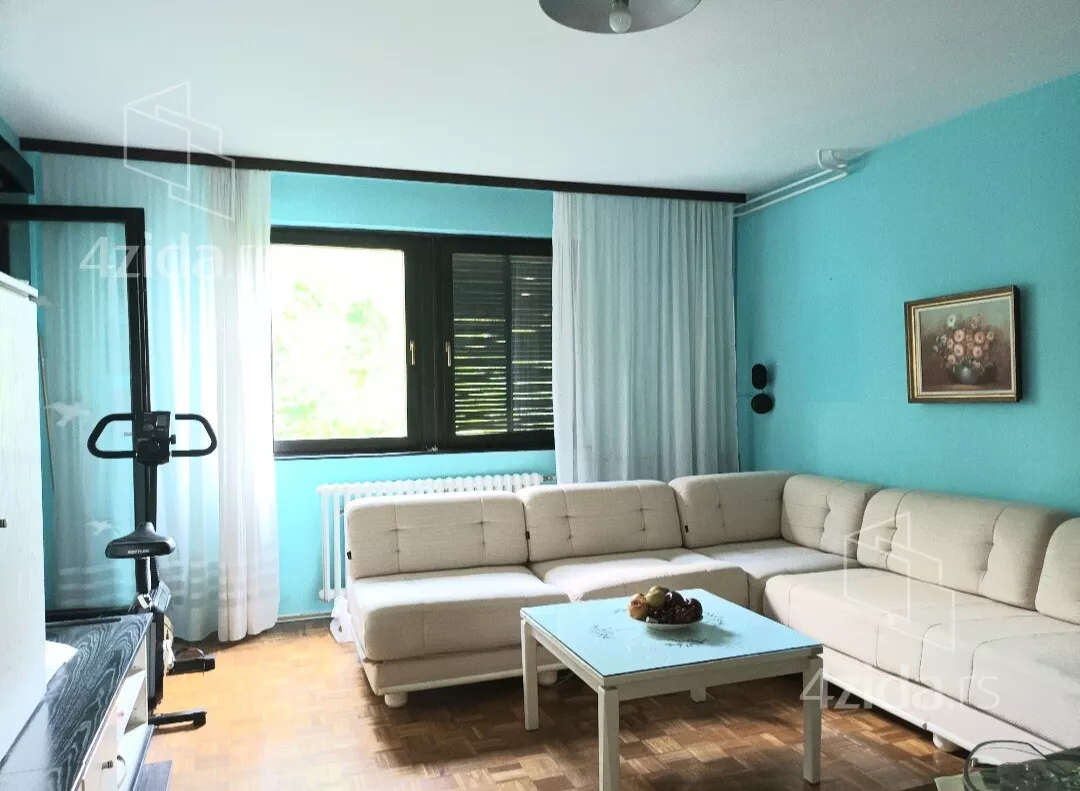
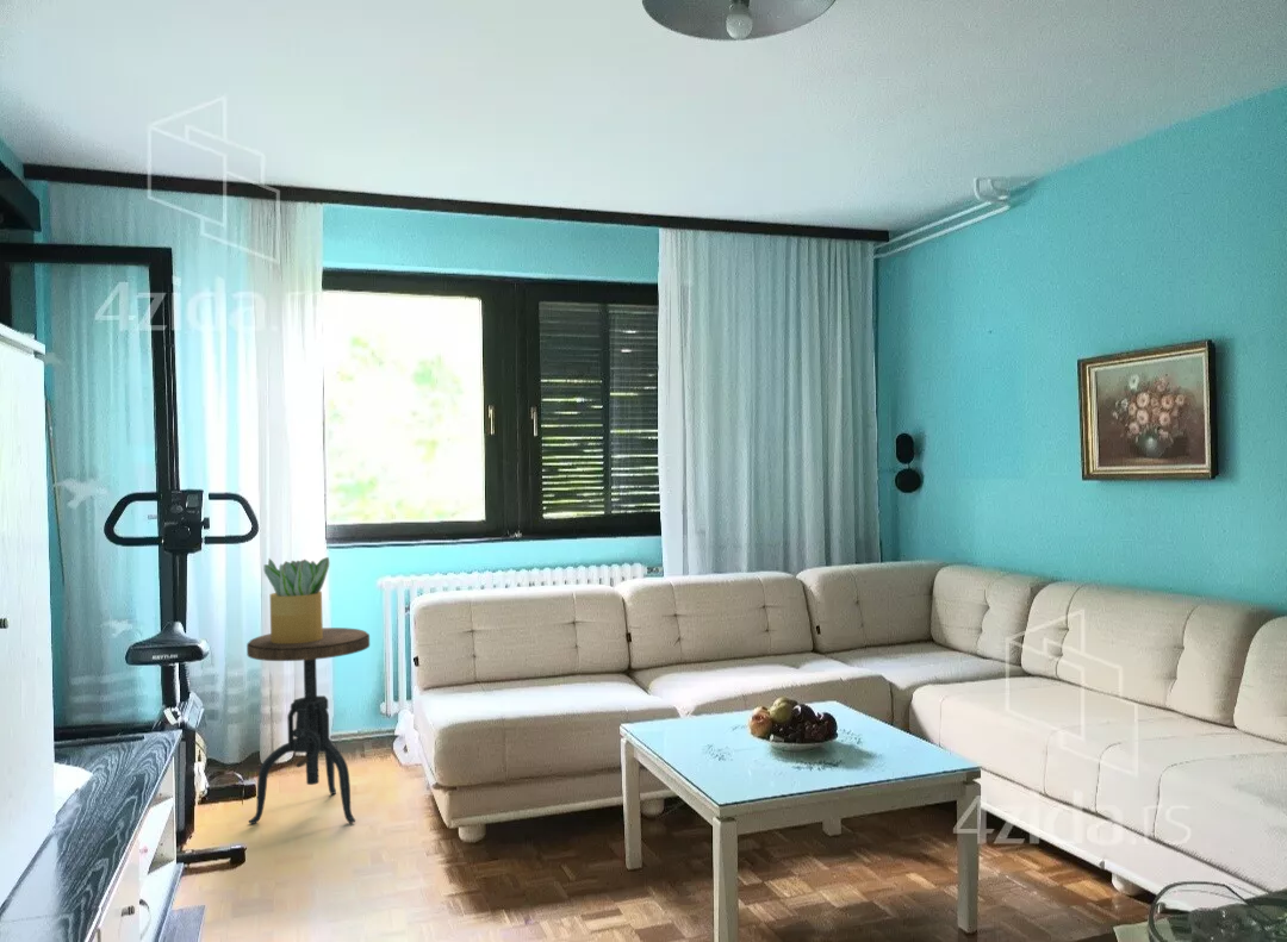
+ side table [245,626,371,825]
+ potted plant [263,556,330,643]
